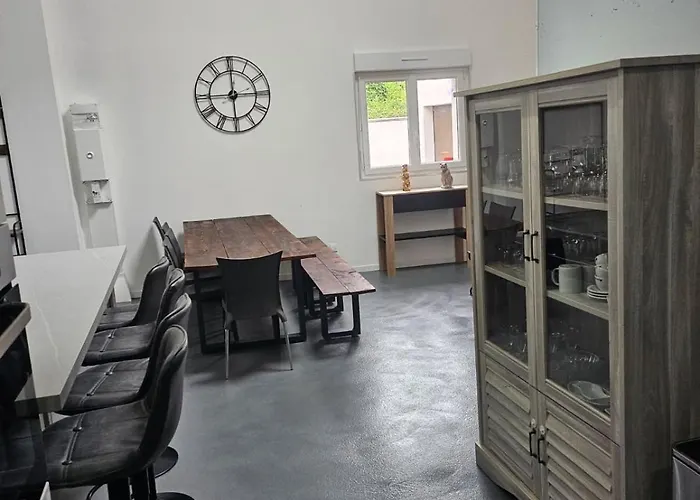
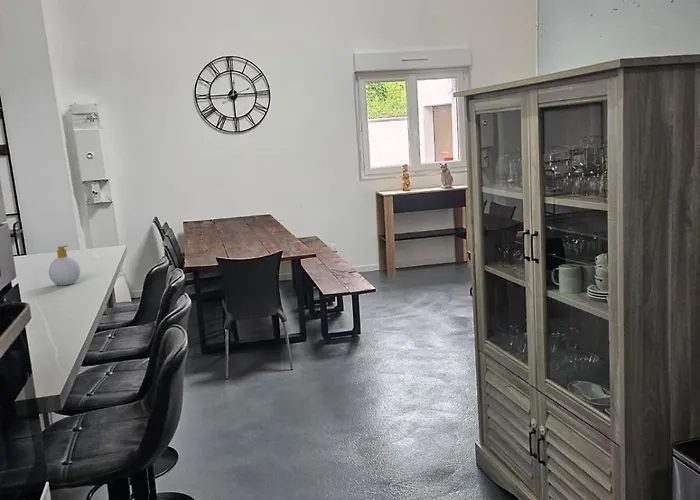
+ soap bottle [48,244,81,286]
